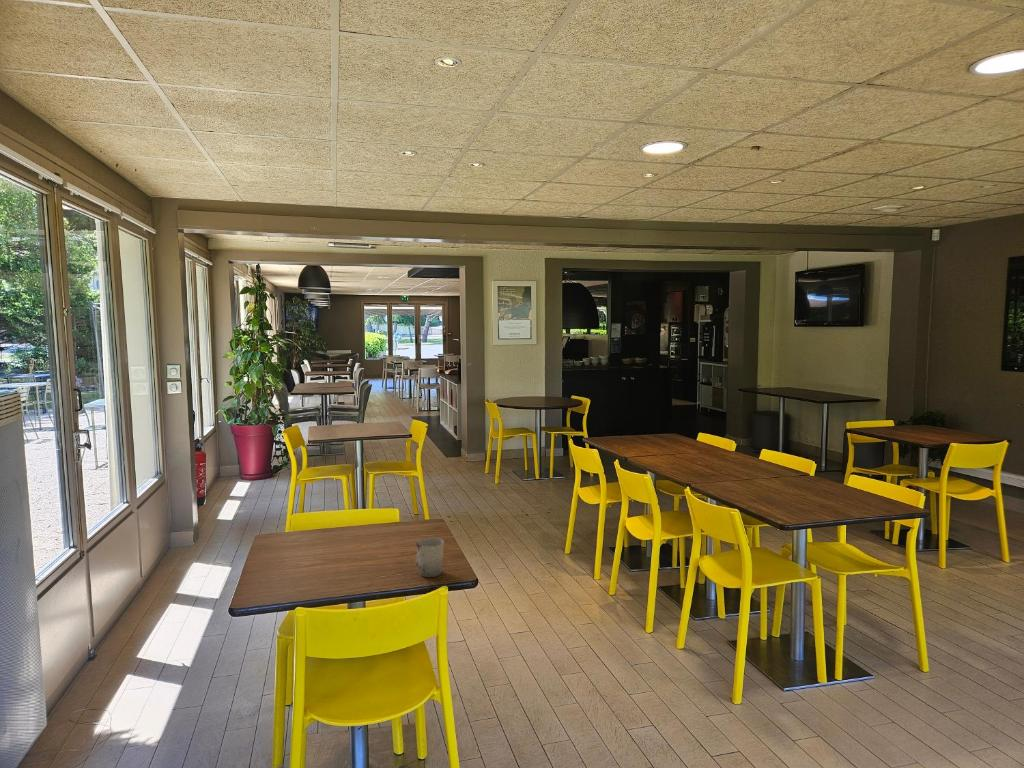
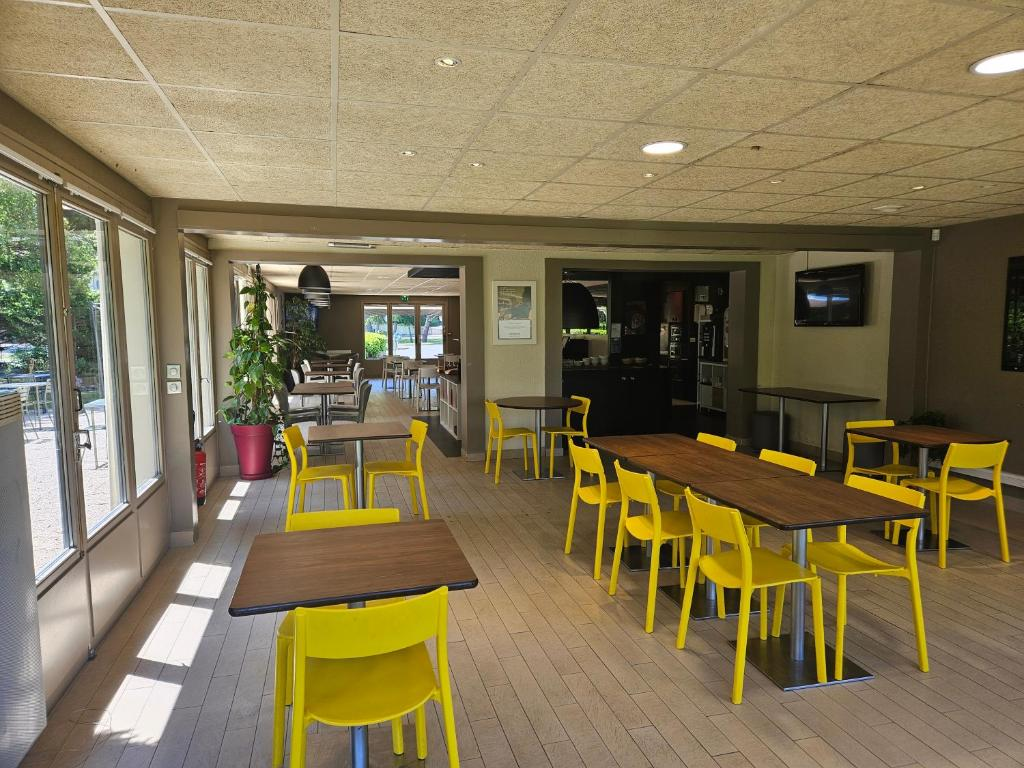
- cup [414,537,445,578]
